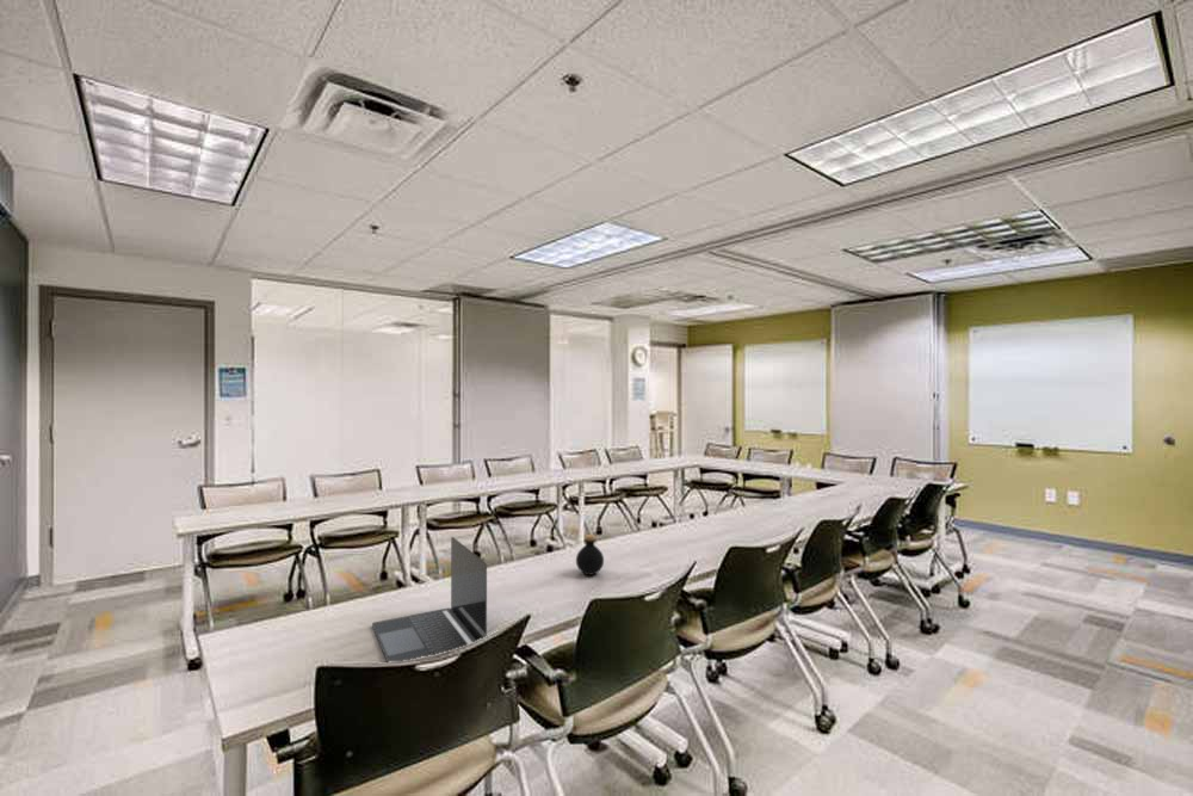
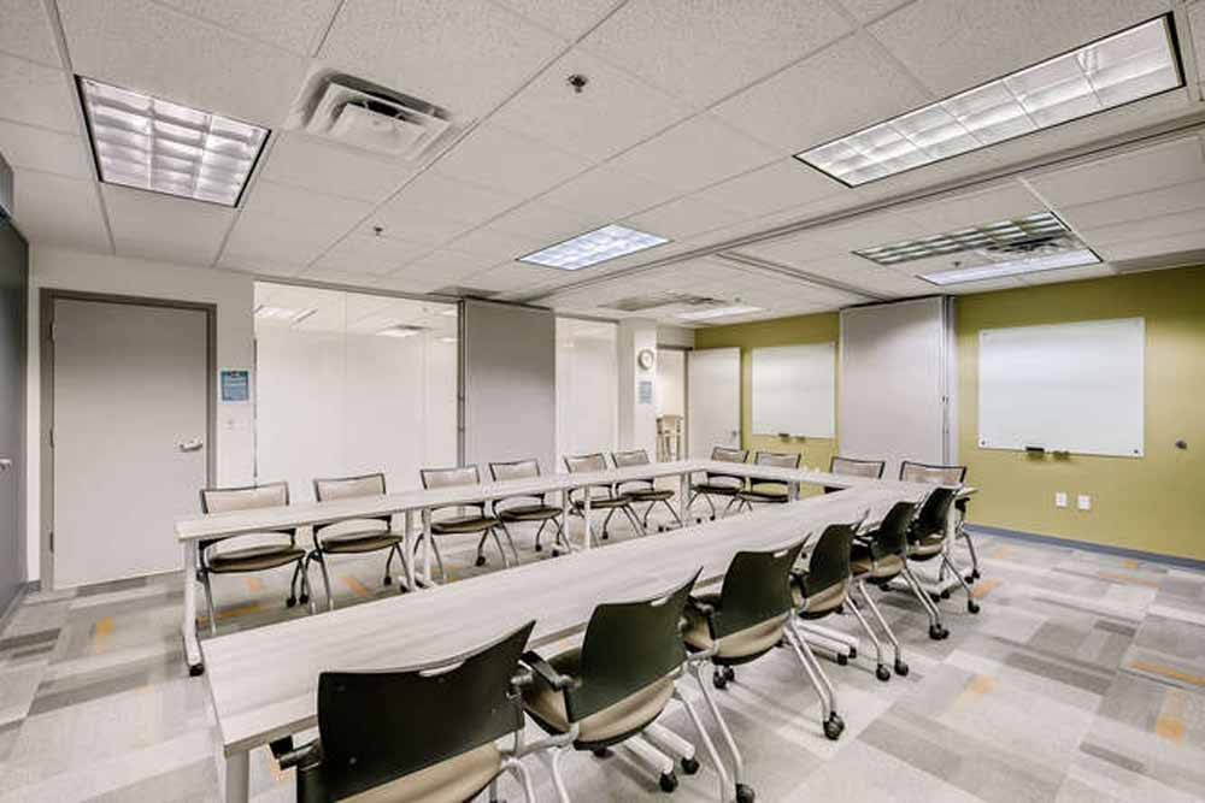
- bottle [575,533,605,576]
- laptop [371,536,488,664]
